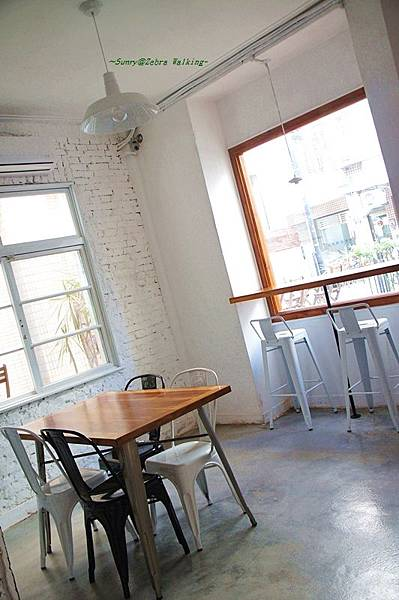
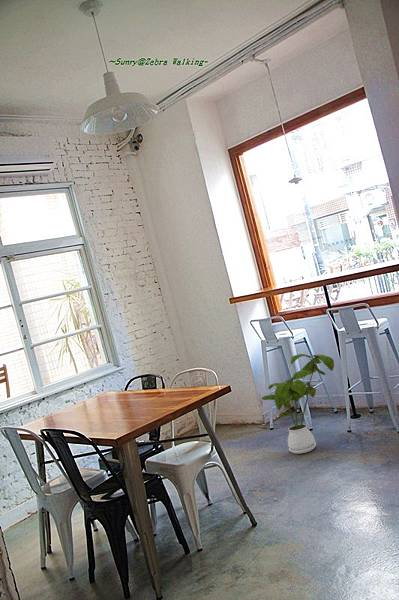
+ house plant [261,353,335,455]
